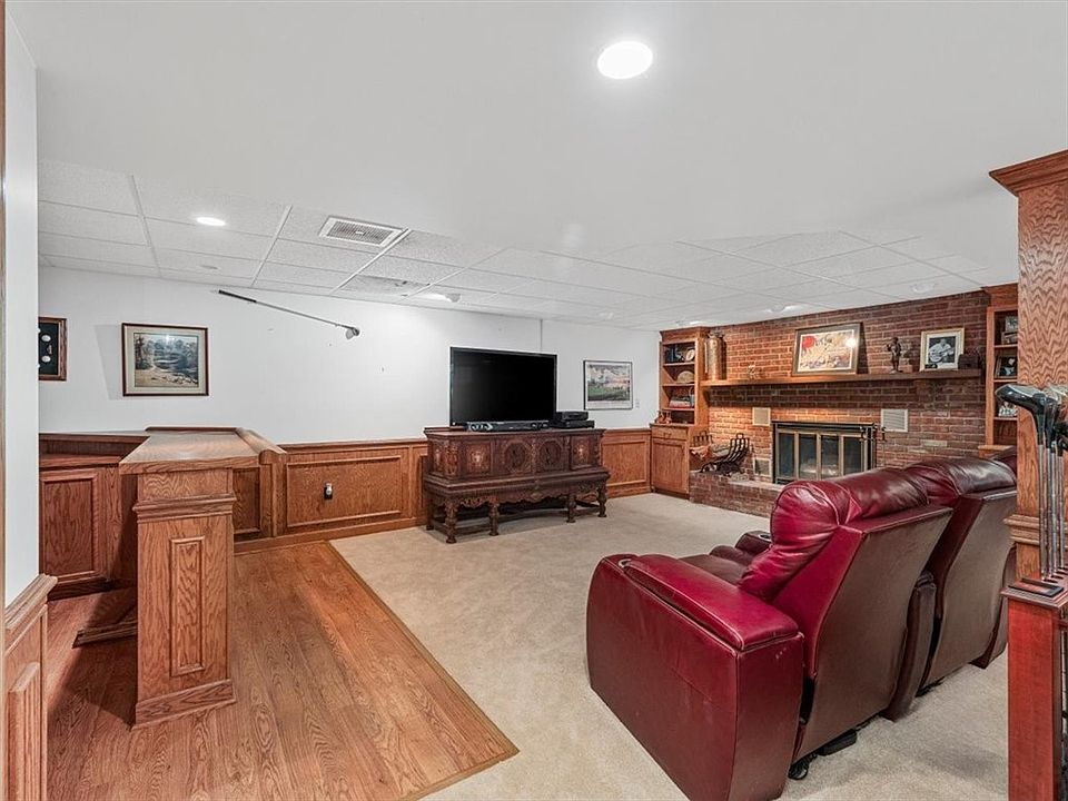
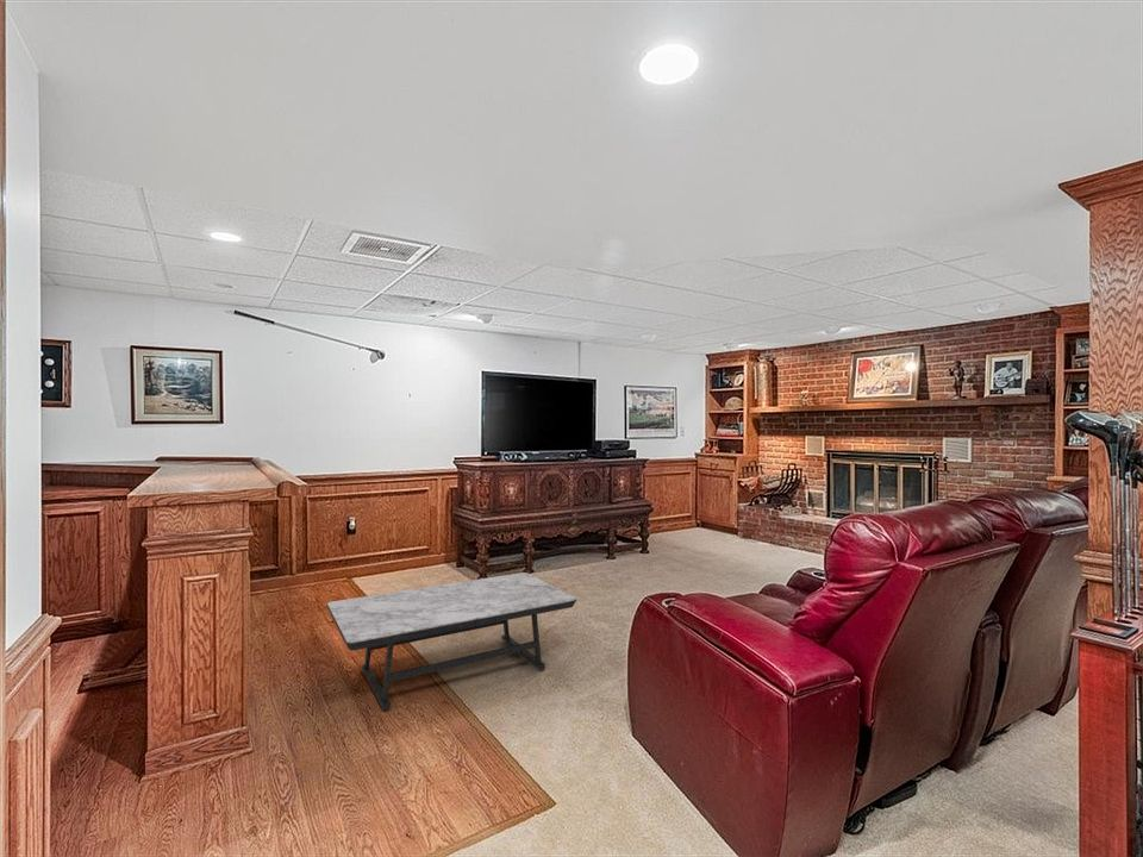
+ coffee table [325,571,577,712]
